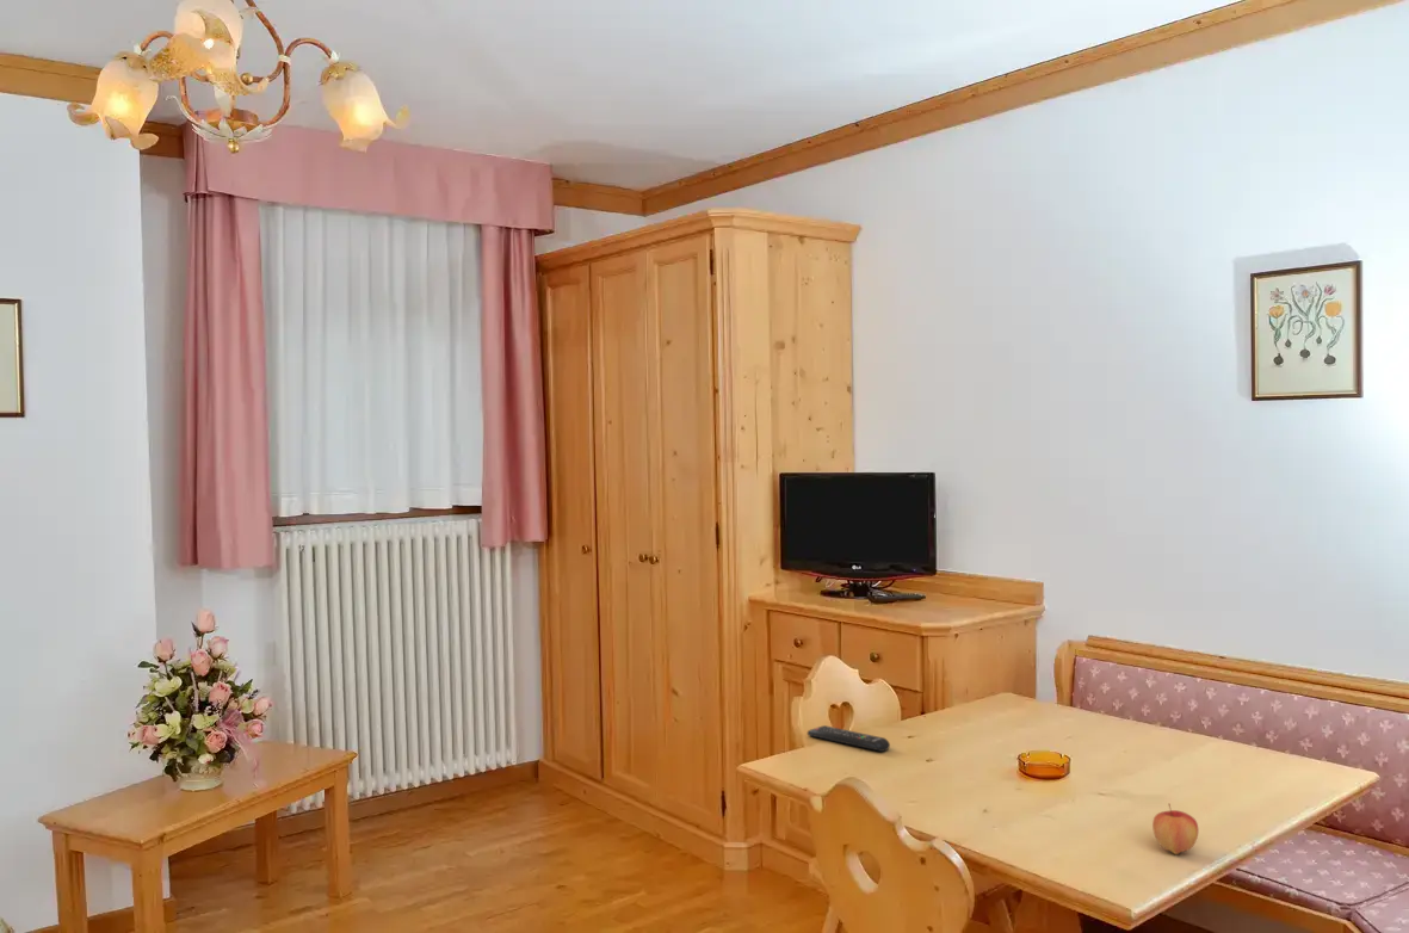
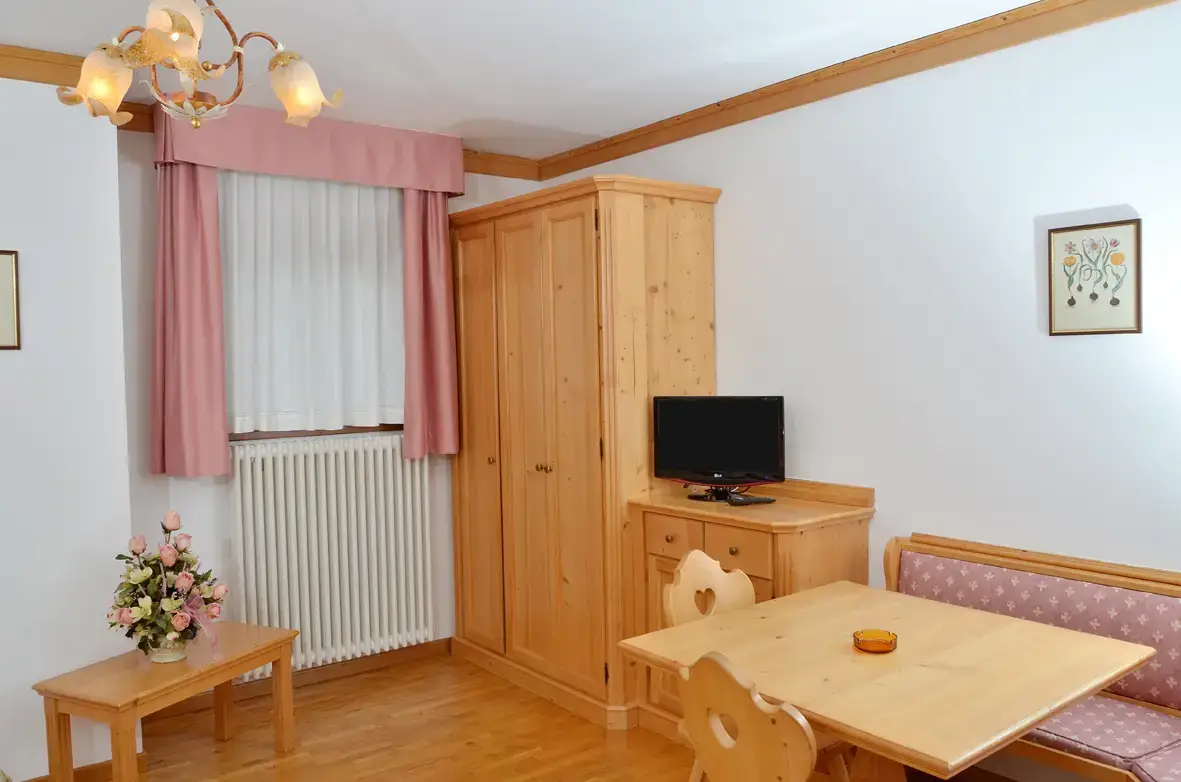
- remote control [807,724,891,753]
- apple [1151,803,1199,855]
